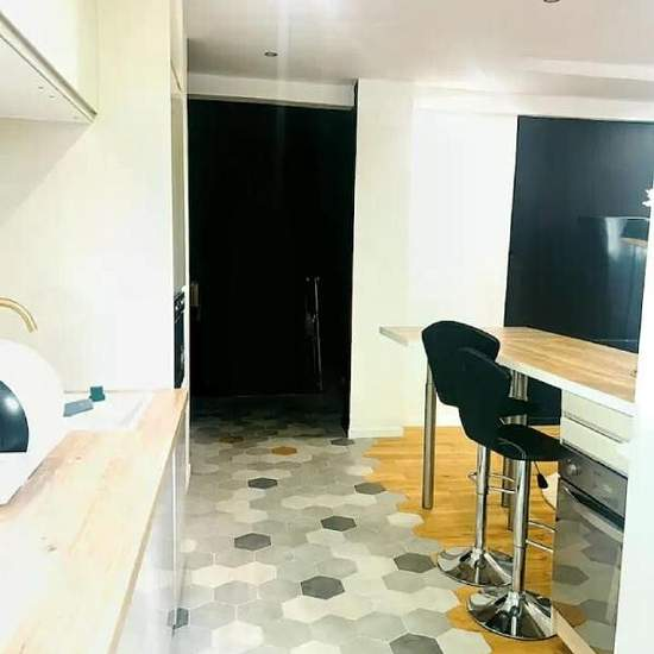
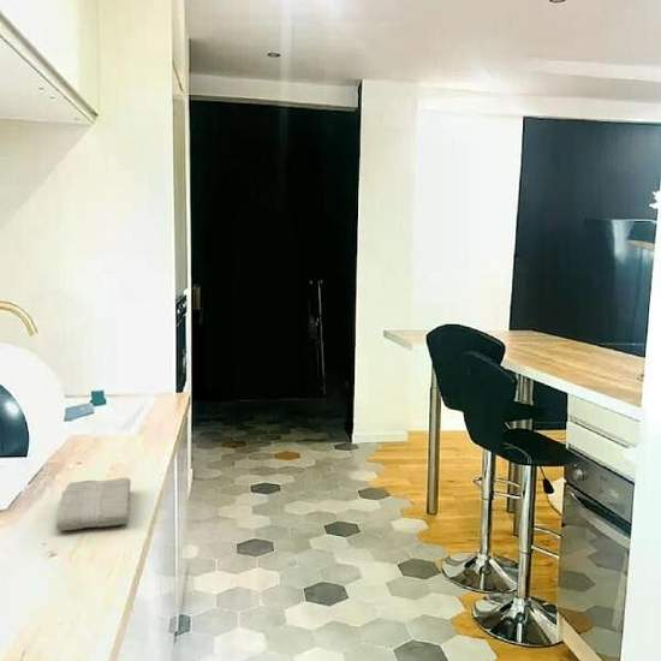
+ washcloth [55,477,132,531]
